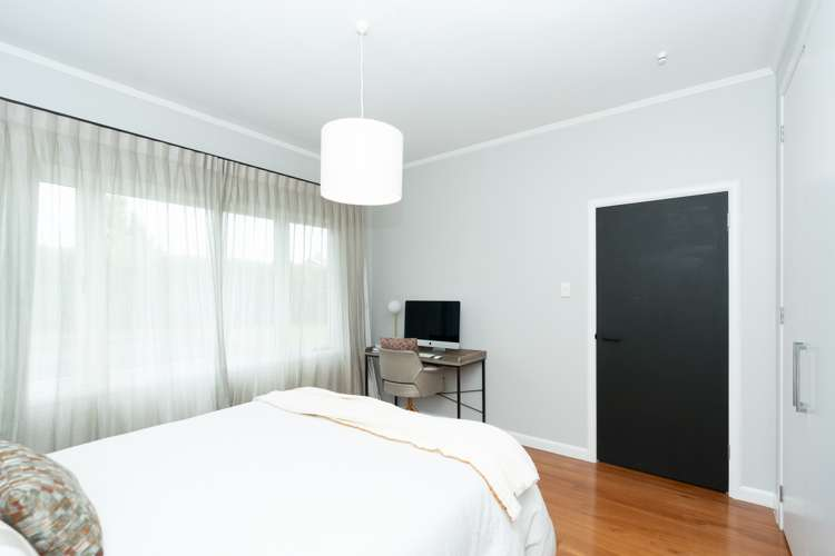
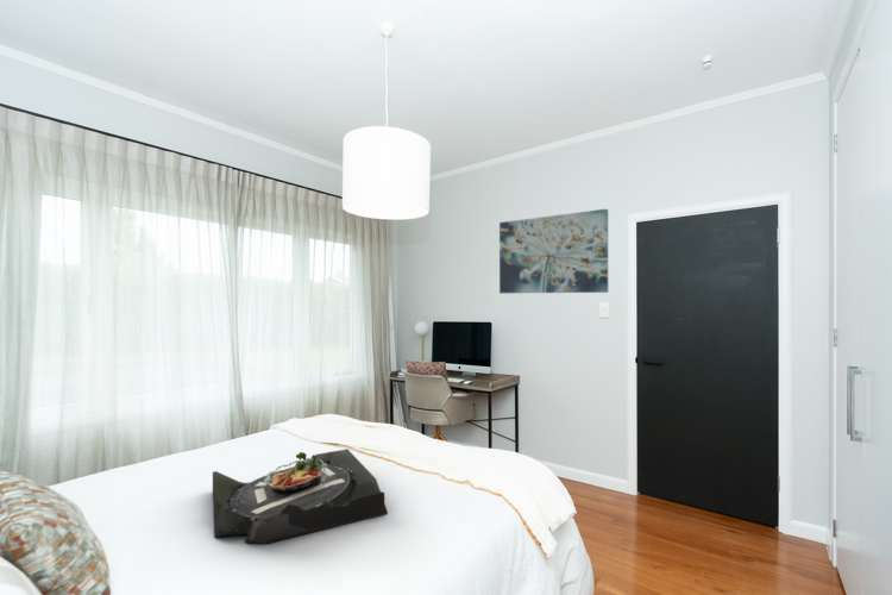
+ wall art [498,208,609,294]
+ serving tray [212,447,389,545]
